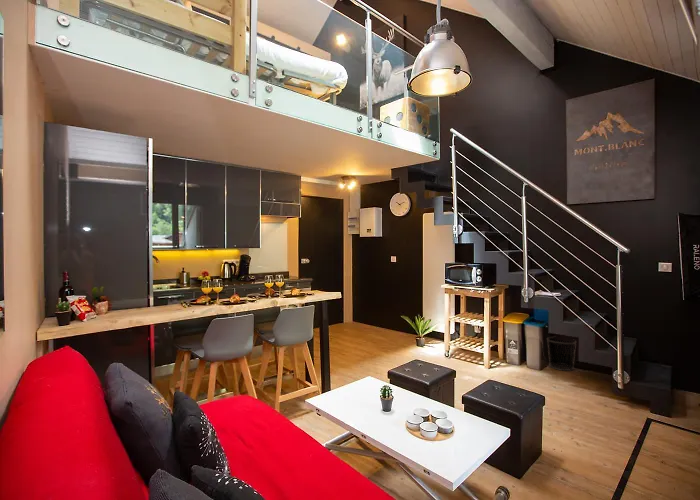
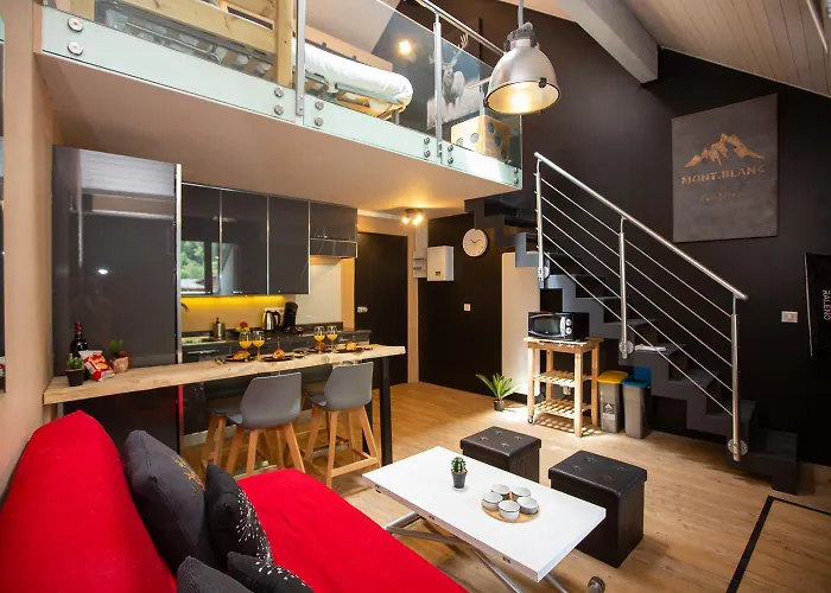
- waste bin [546,336,577,372]
